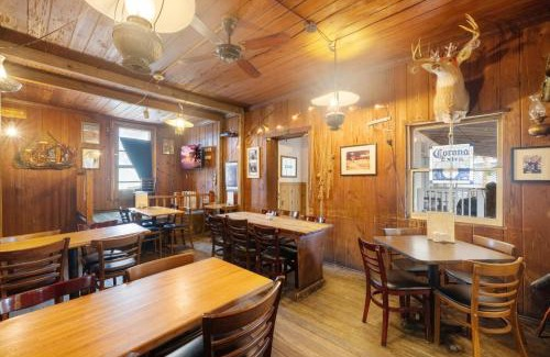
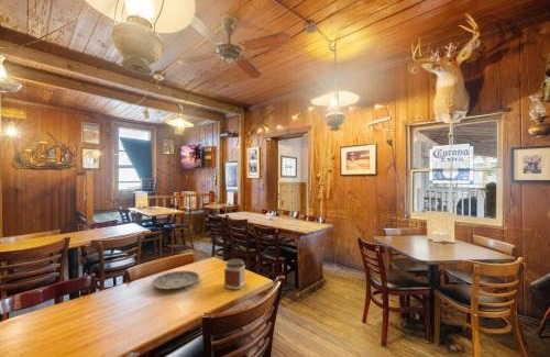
+ jar [223,258,246,290]
+ plate [151,269,200,290]
